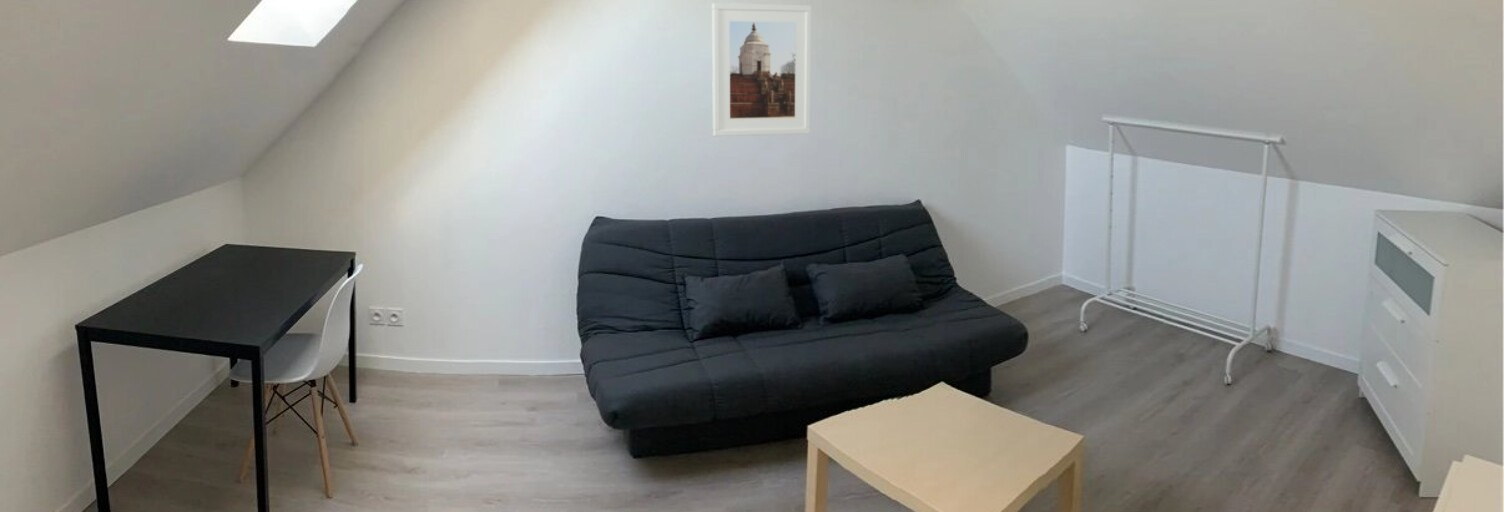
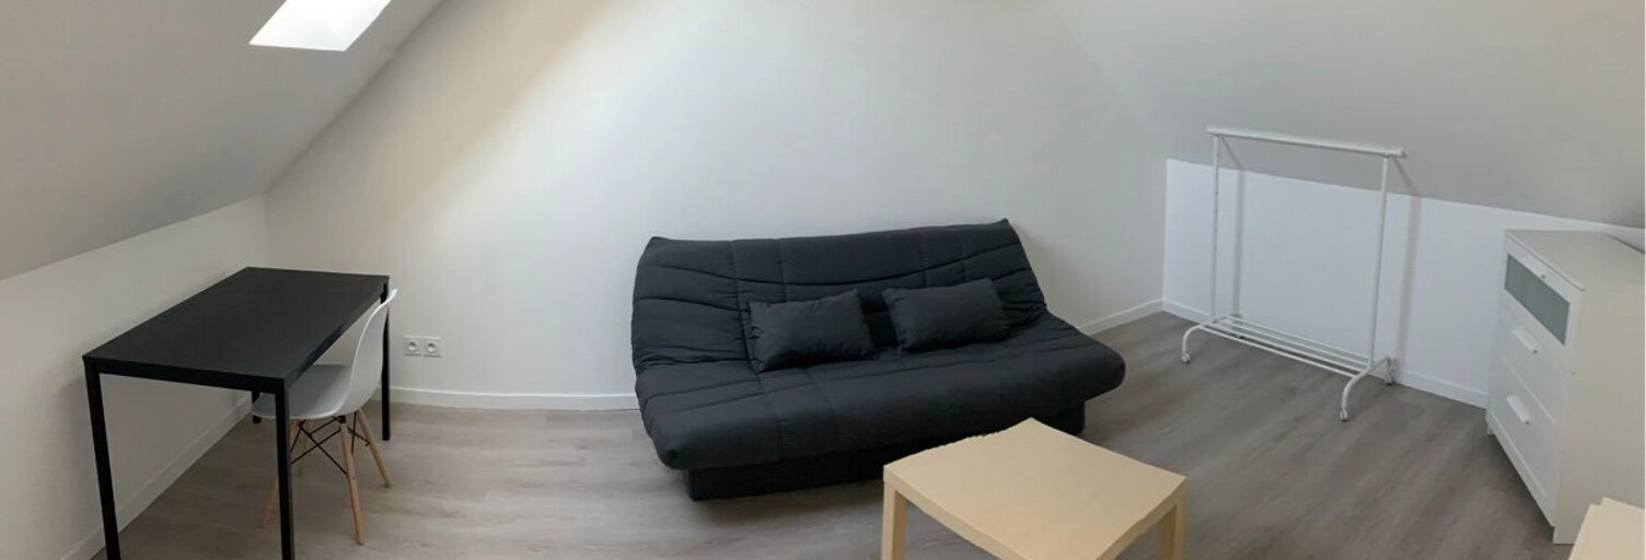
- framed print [711,2,813,137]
